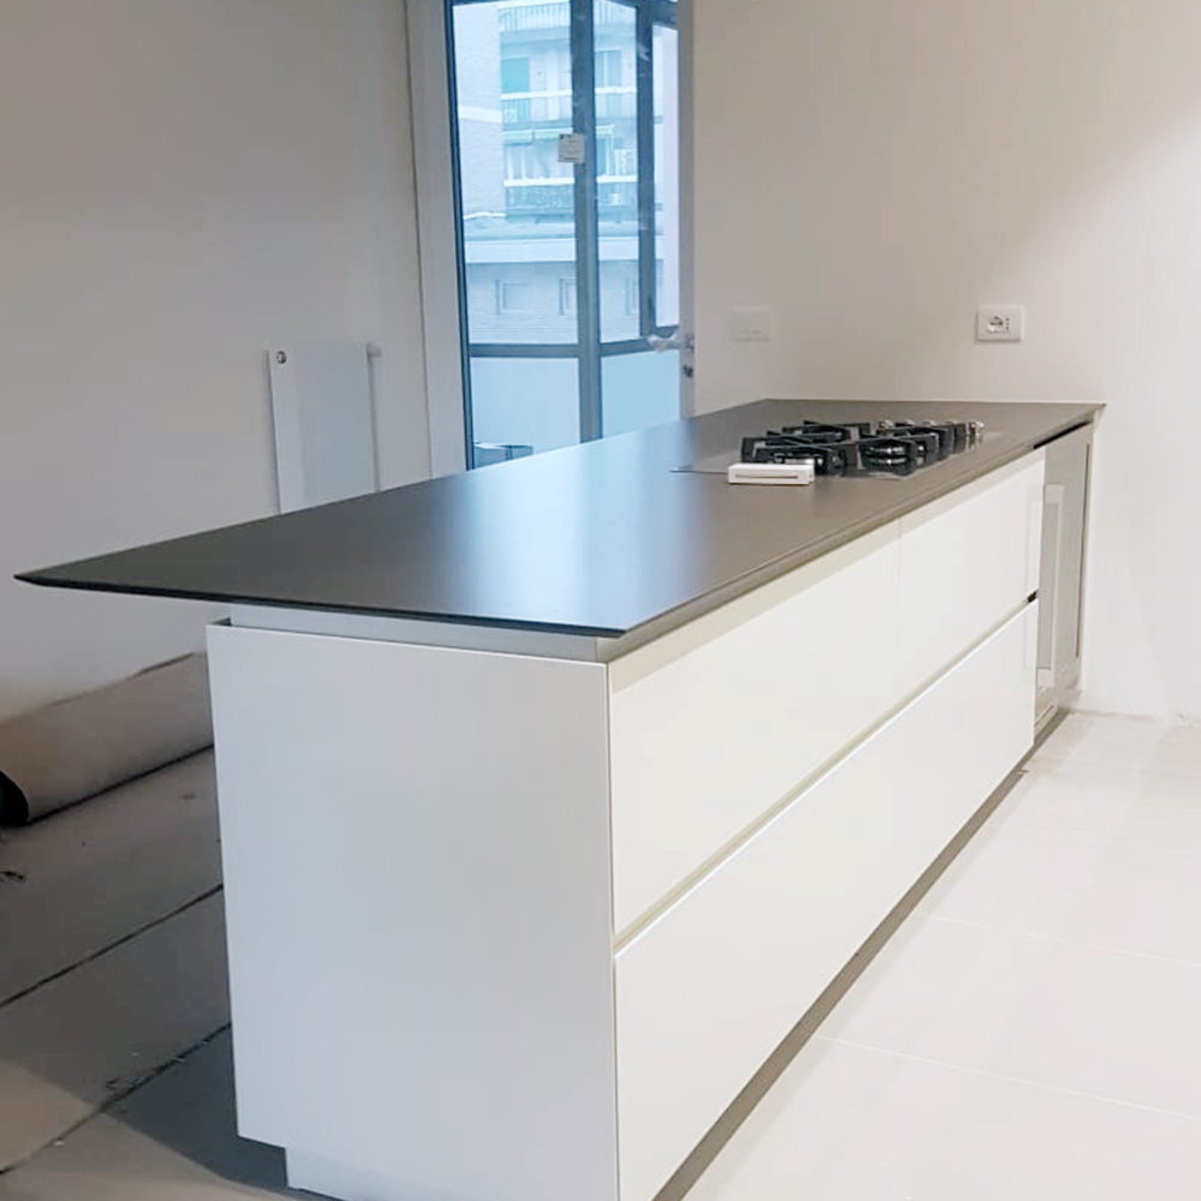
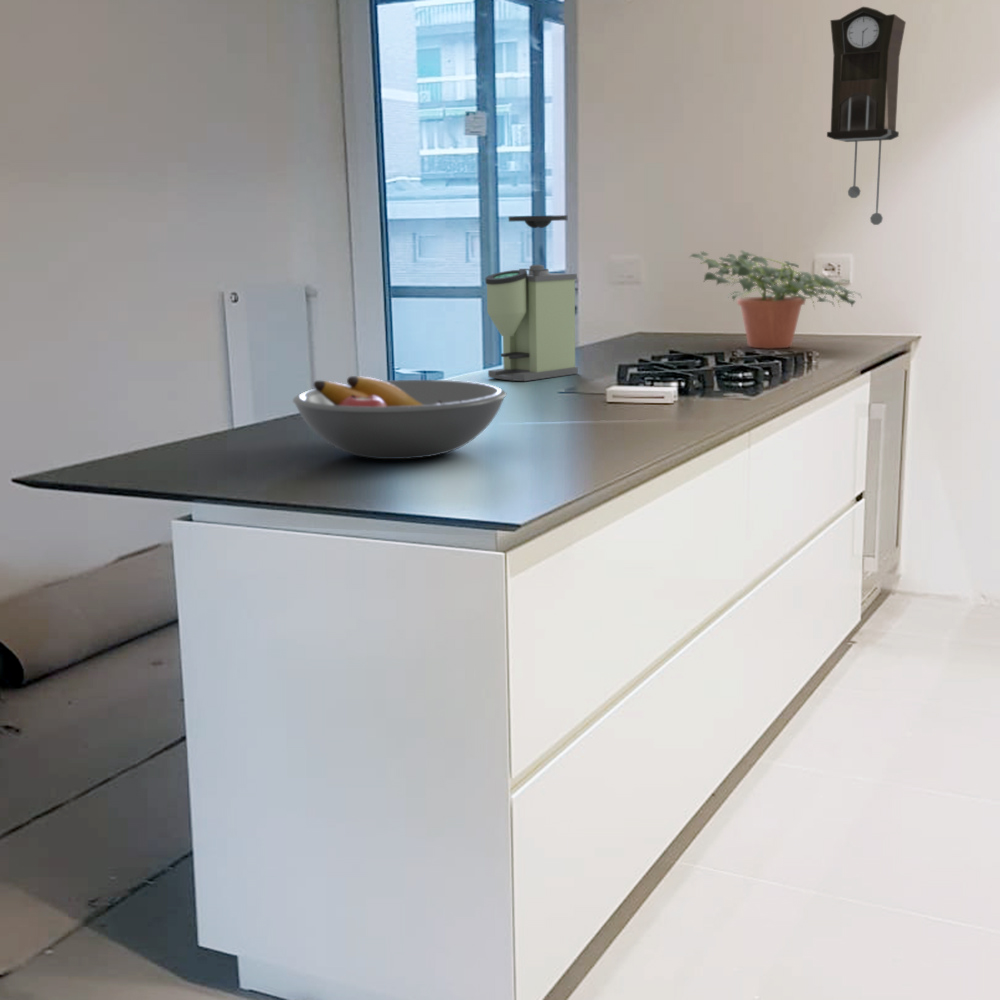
+ coffee grinder [485,214,579,382]
+ pendulum clock [826,6,907,226]
+ potted plant [688,249,862,350]
+ fruit bowl [292,375,507,460]
